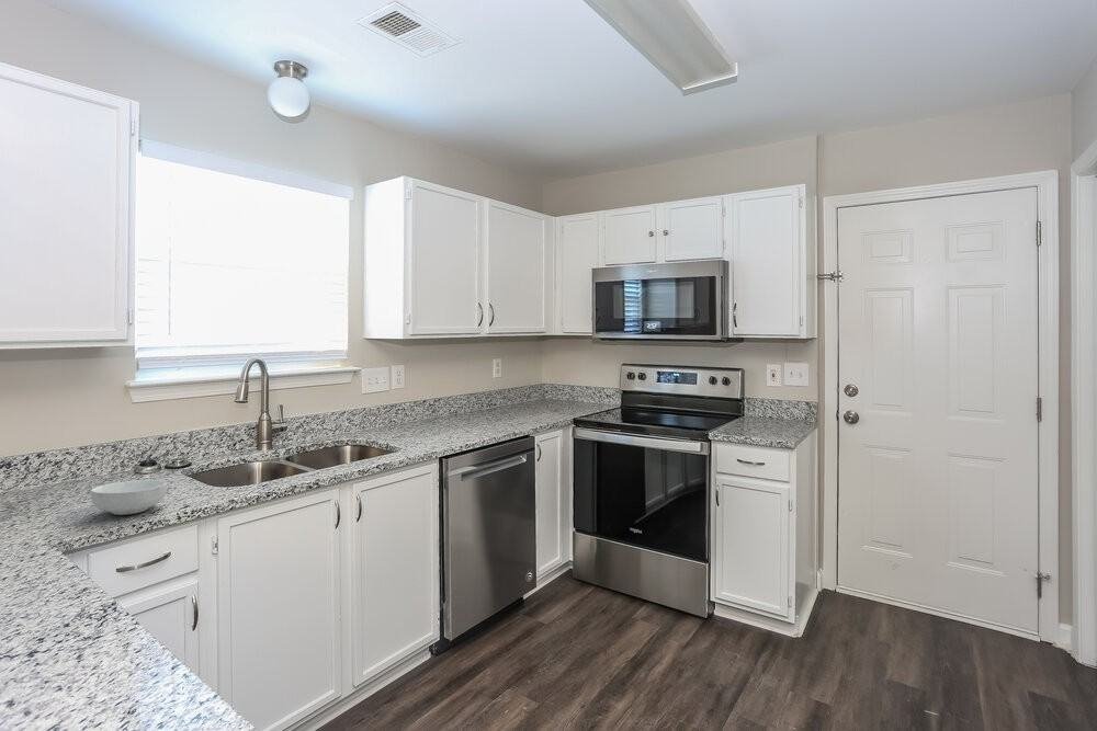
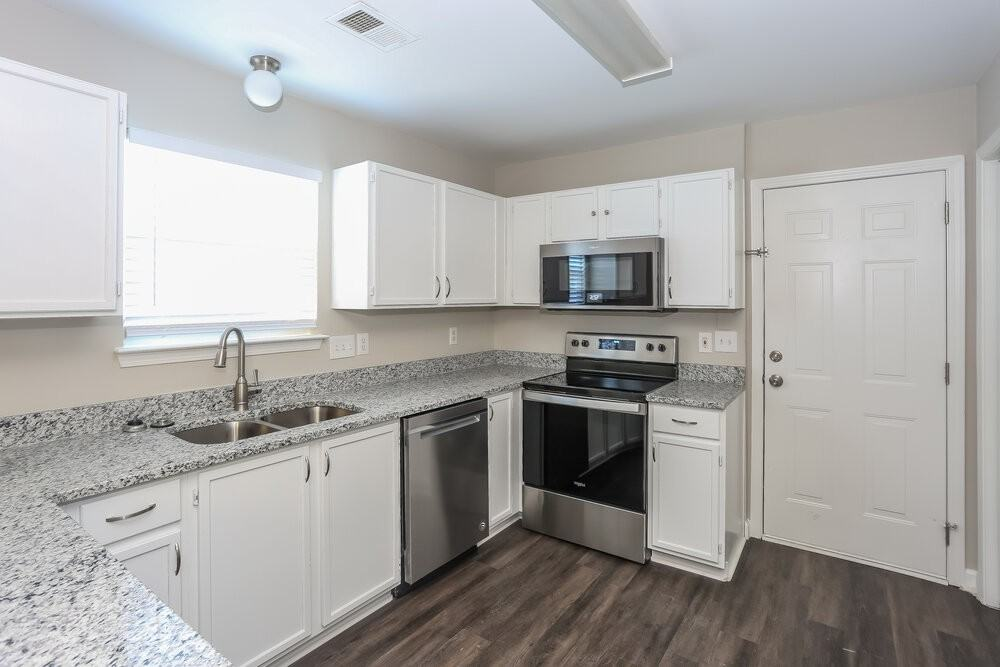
- cereal bowl [90,479,168,516]
